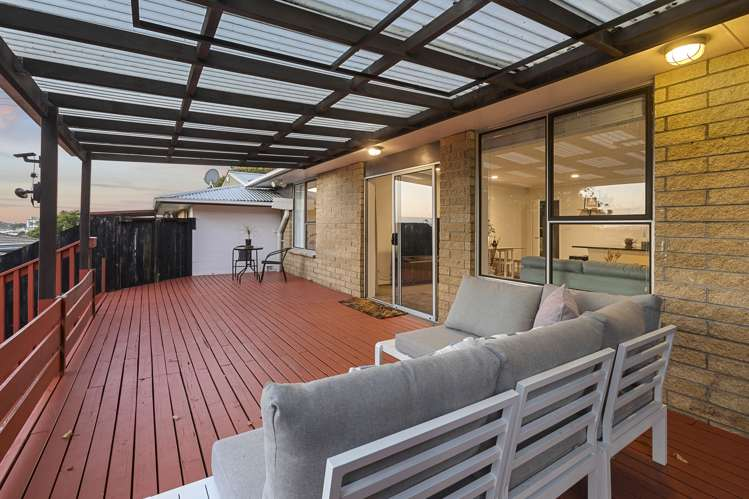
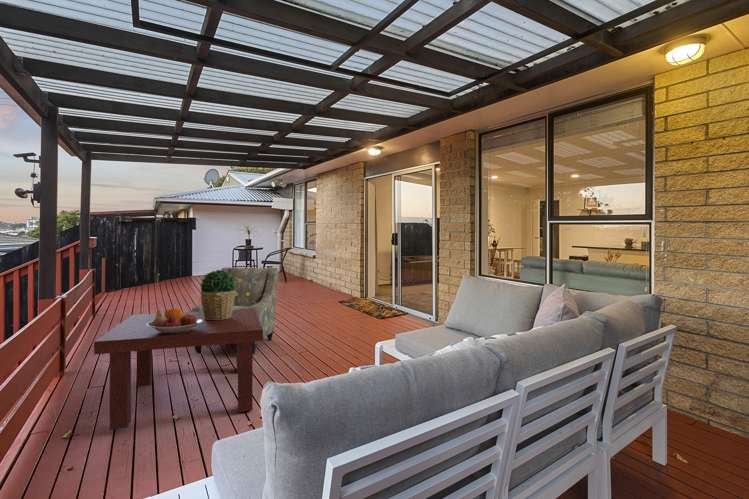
+ armchair [191,267,279,356]
+ coffee table [93,309,264,431]
+ potted plant [200,269,236,320]
+ fruit bowl [147,307,204,333]
